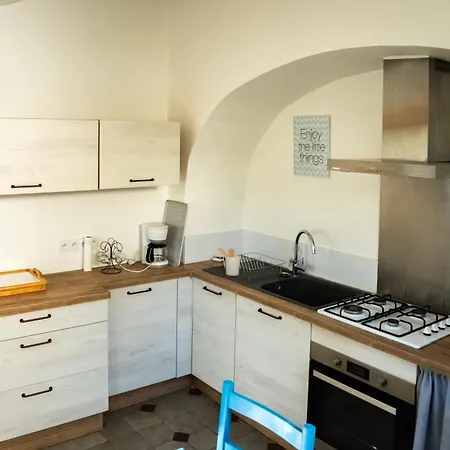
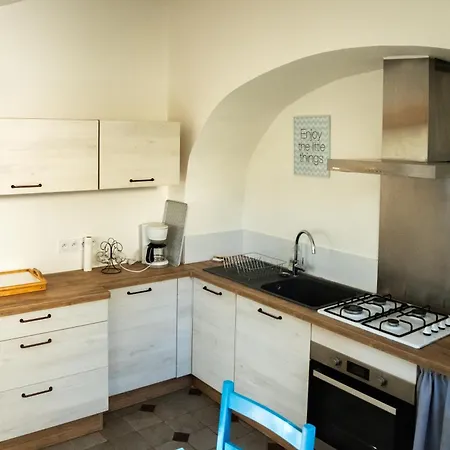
- utensil holder [217,247,241,277]
